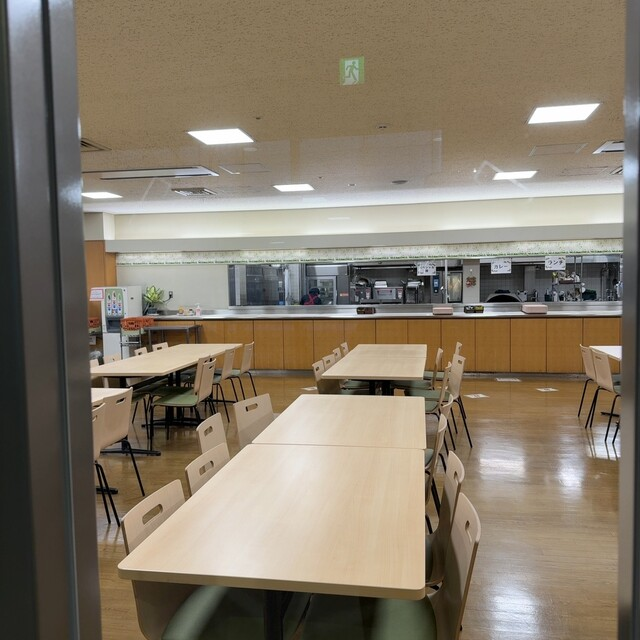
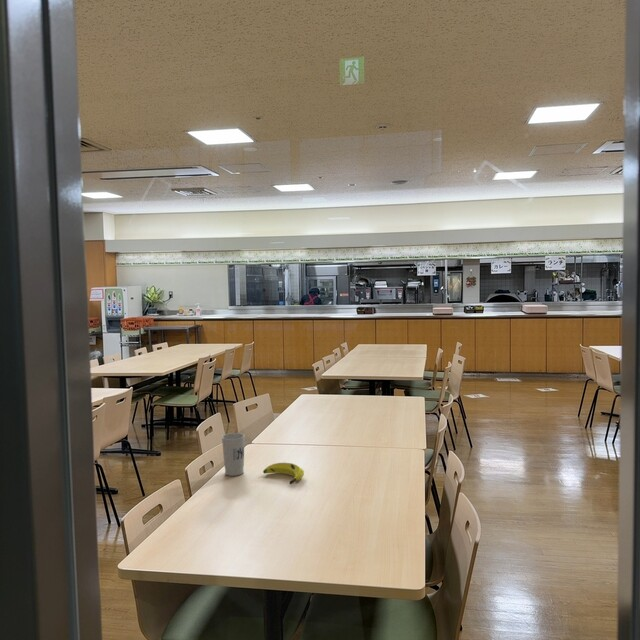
+ cup [221,432,246,477]
+ banana [262,462,305,485]
